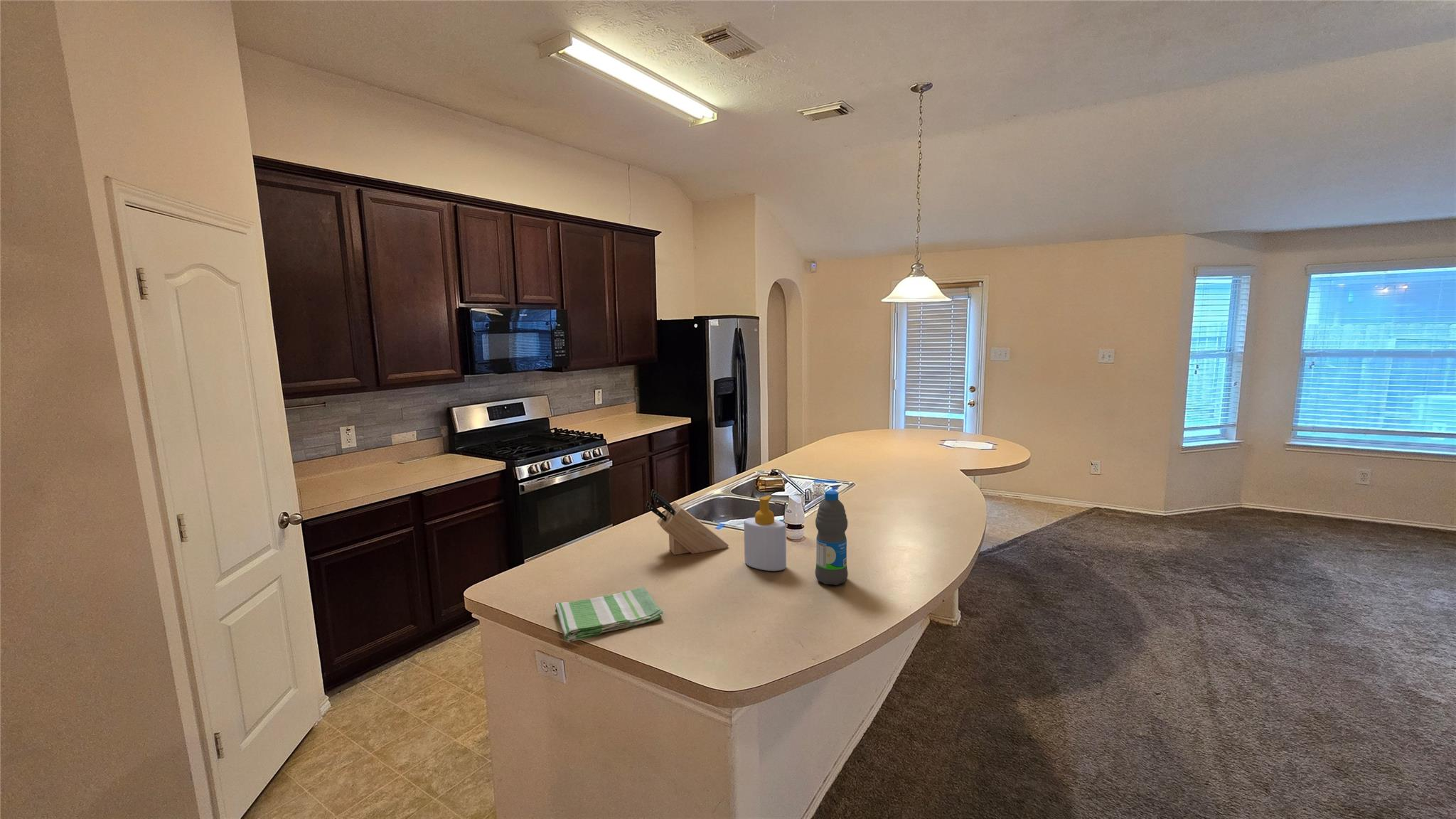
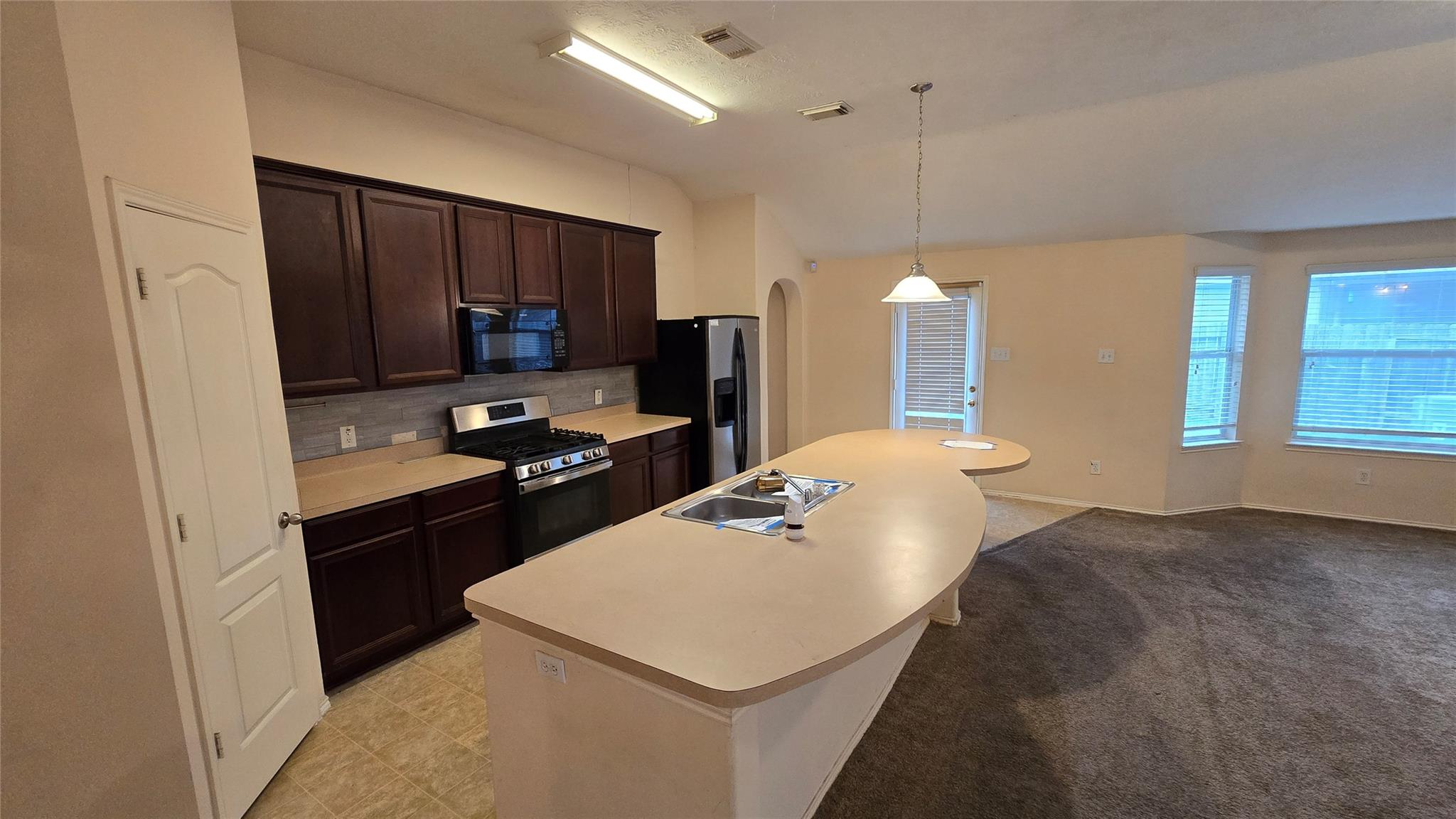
- water bottle [815,490,849,586]
- knife block [646,489,729,555]
- dish towel [555,587,664,643]
- soap bottle [743,495,787,572]
